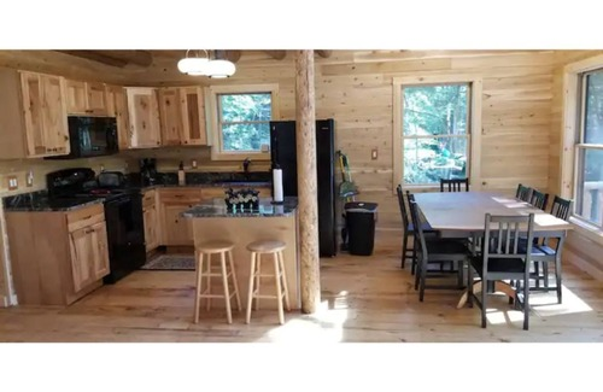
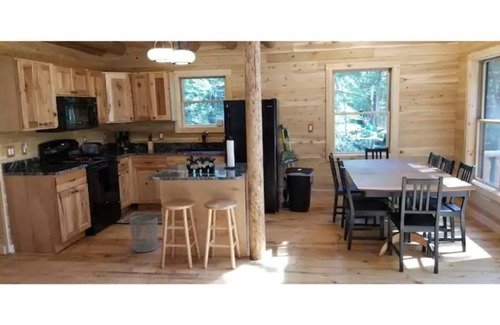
+ waste bin [128,213,159,253]
